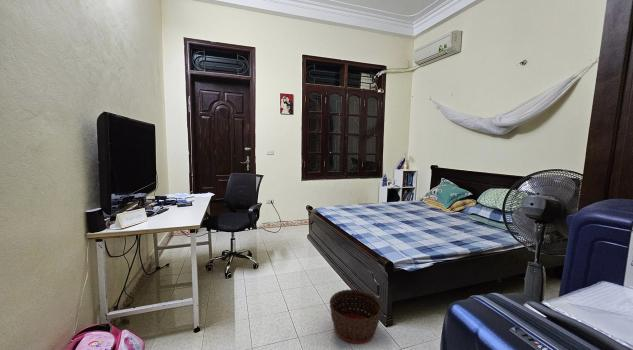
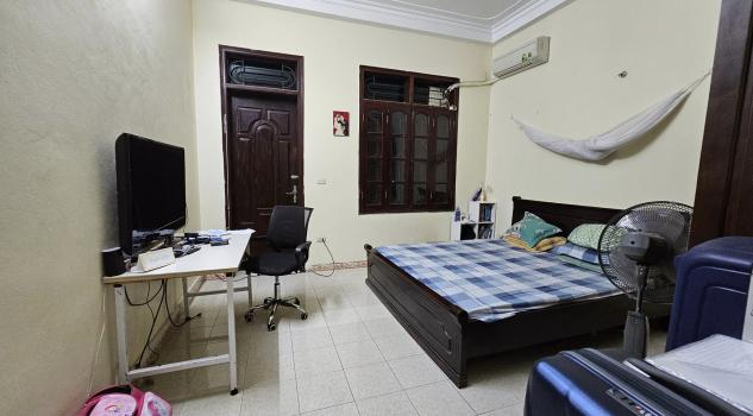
- basket [328,288,383,345]
